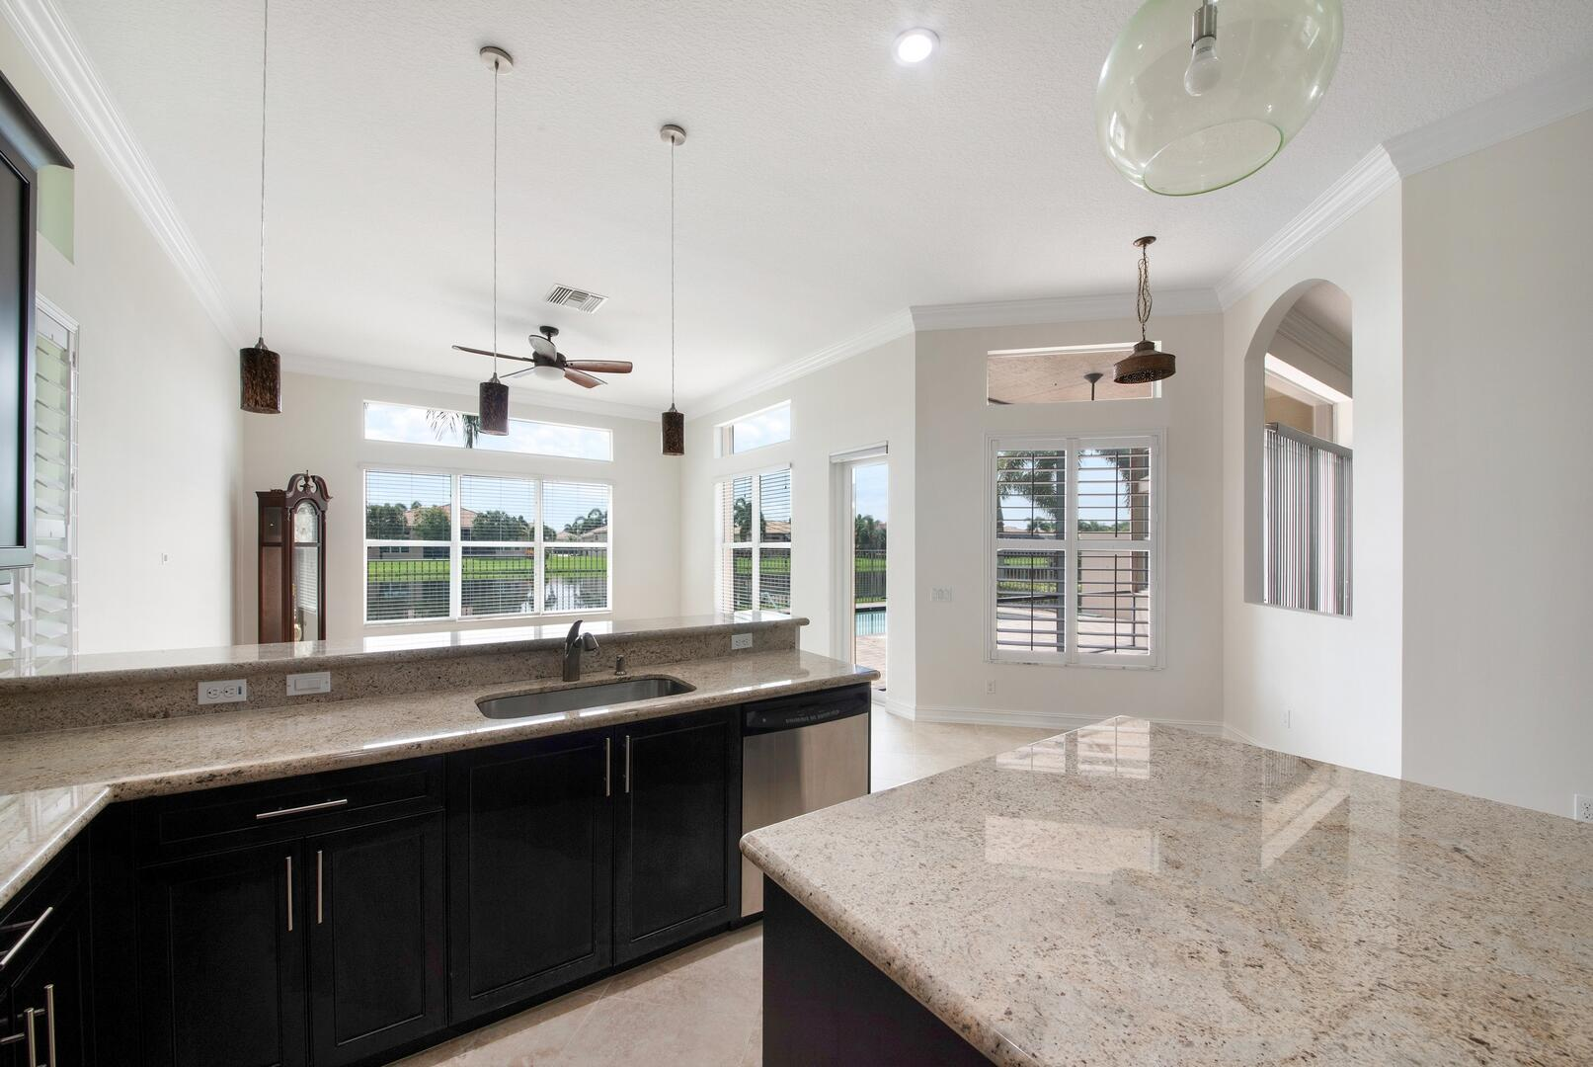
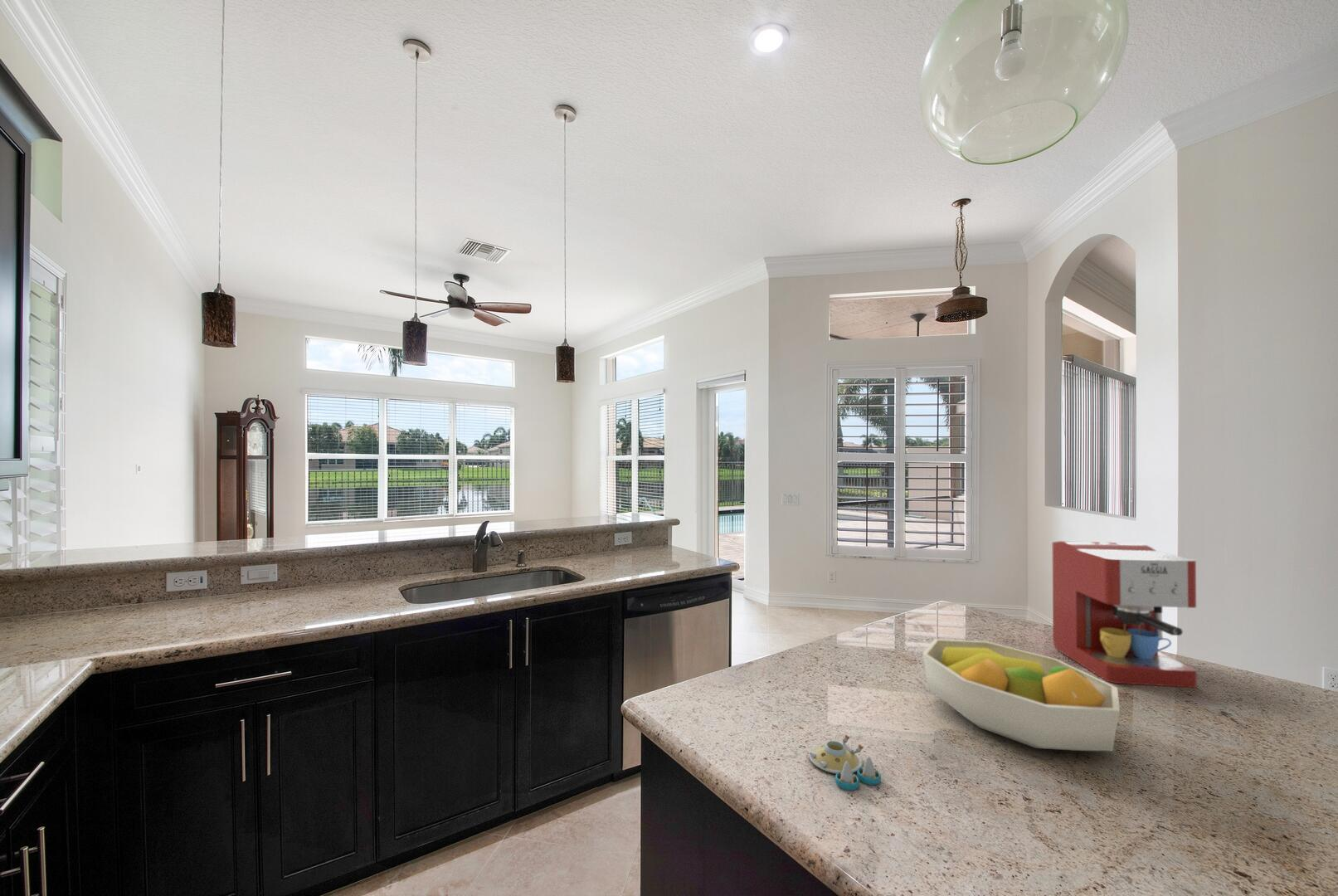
+ coffee maker [1051,540,1198,689]
+ salt and pepper shaker set [808,733,882,791]
+ fruit bowl [922,638,1121,752]
